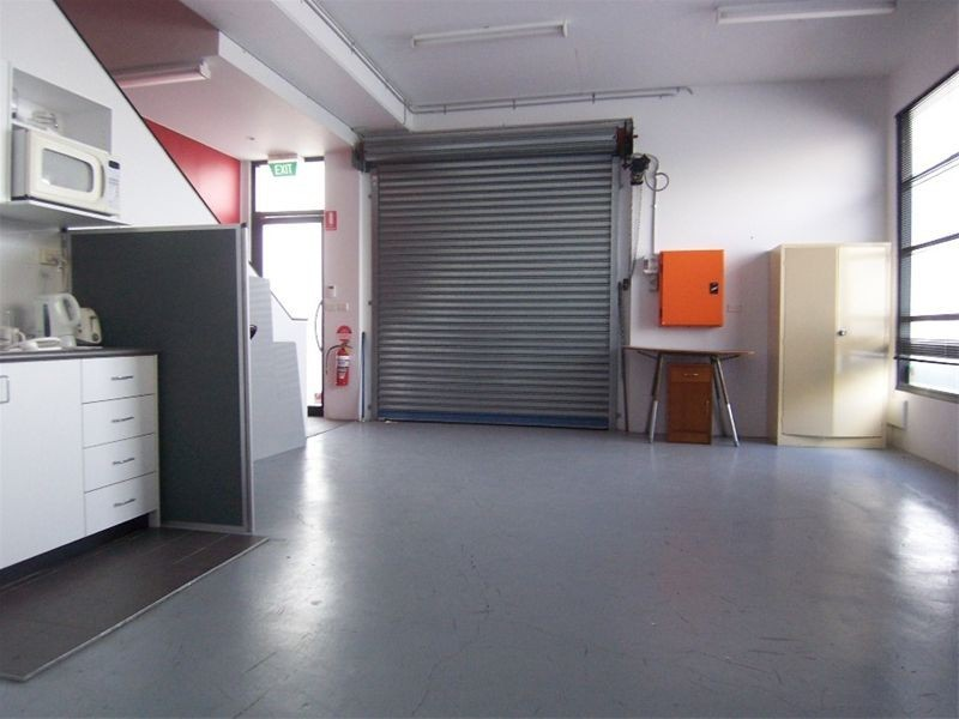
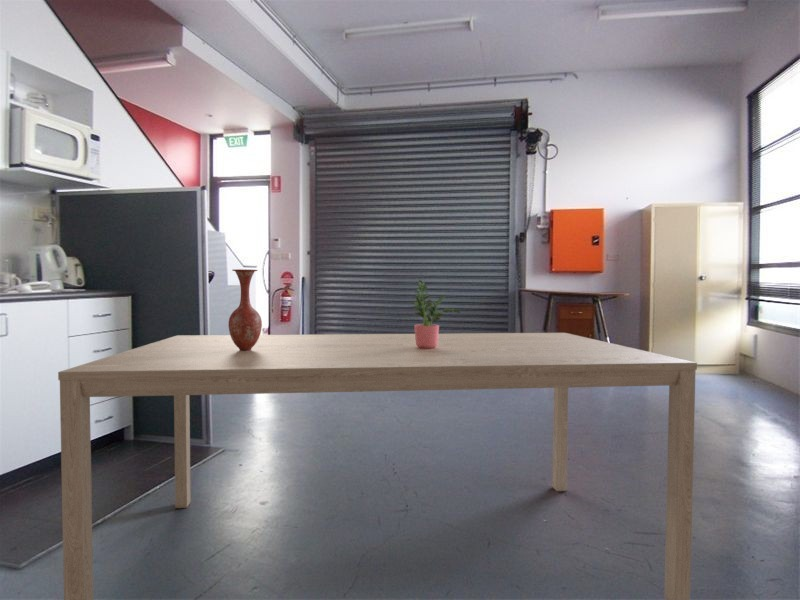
+ potted plant [411,279,461,348]
+ vase [228,268,263,351]
+ dining table [57,332,698,600]
